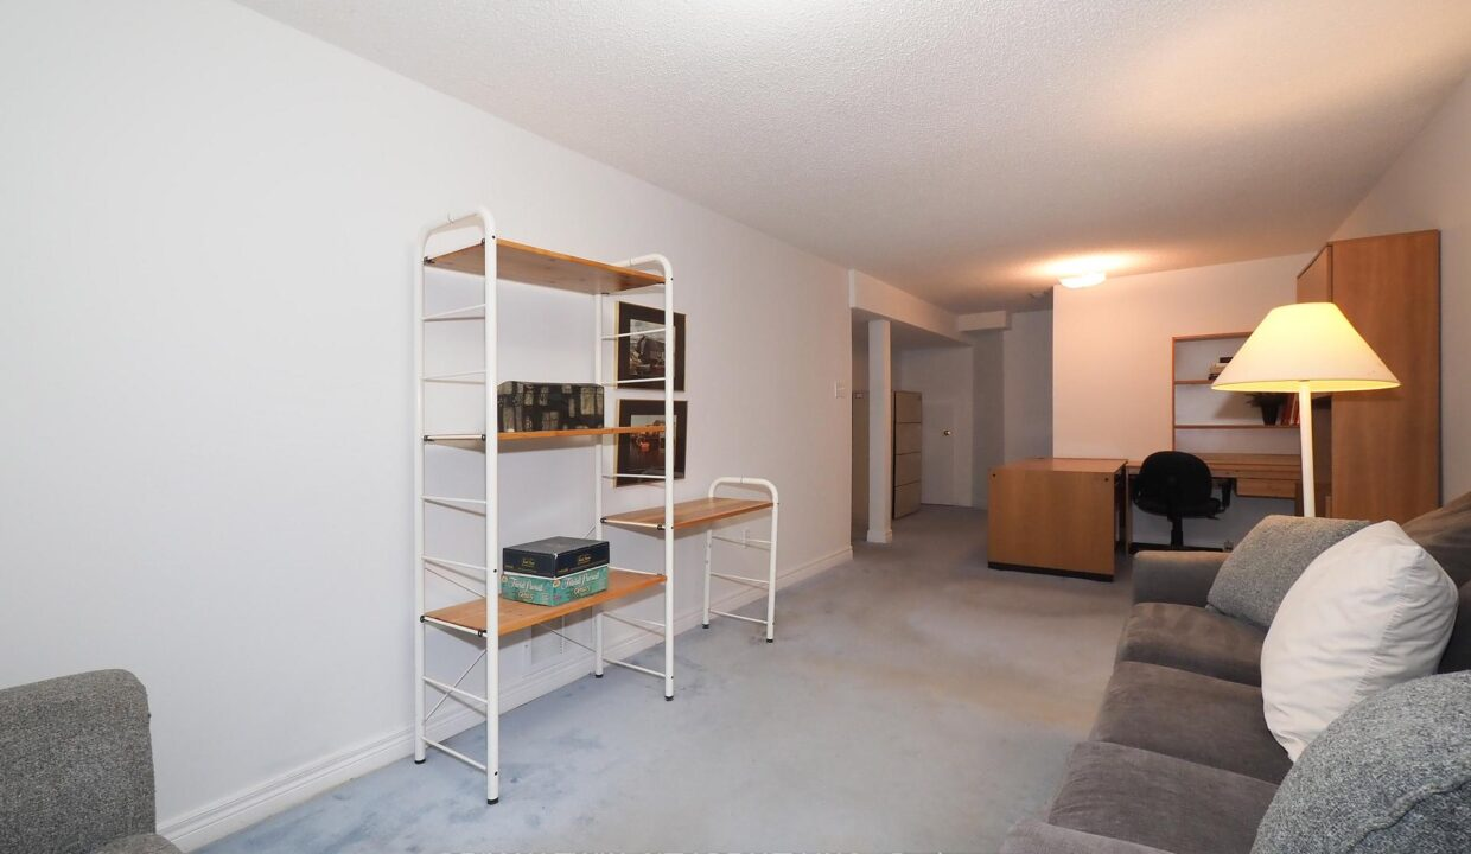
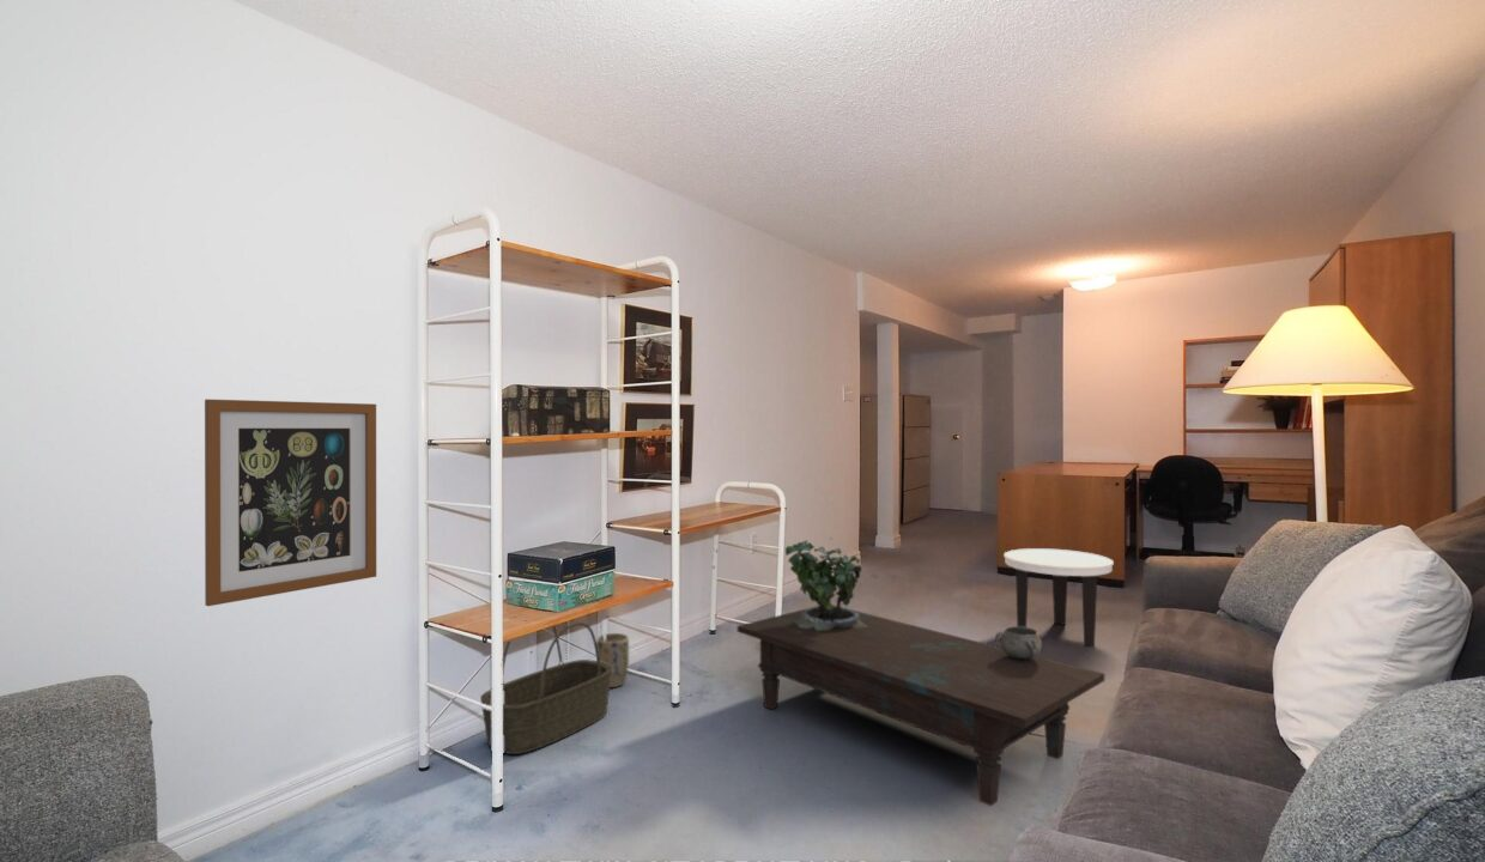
+ side table [1002,547,1115,646]
+ basket [479,621,612,755]
+ wall art [204,399,377,607]
+ potted plant [784,535,868,631]
+ coffee table [737,603,1105,807]
+ plant pot [596,632,630,688]
+ decorative bowl [994,625,1043,660]
